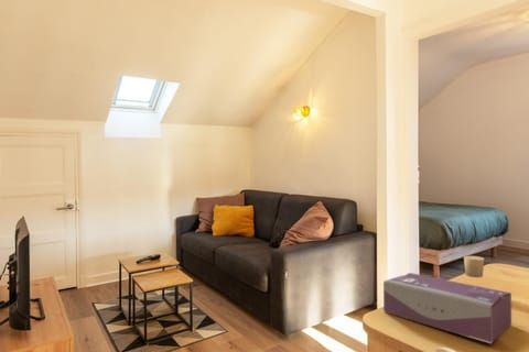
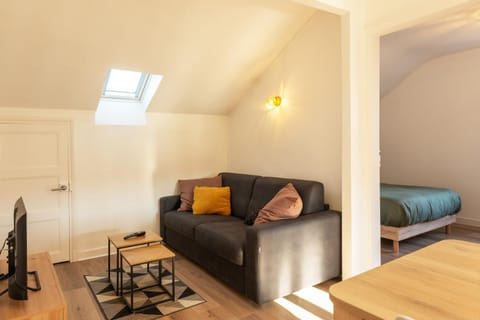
- tissue box [382,272,512,344]
- candle [463,255,485,278]
